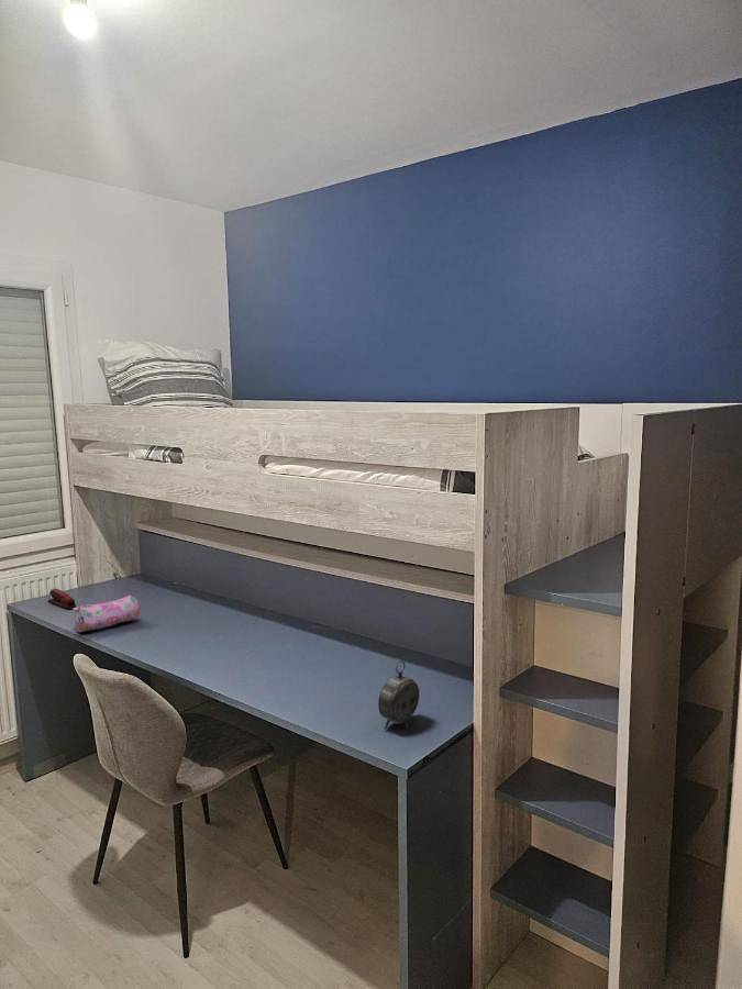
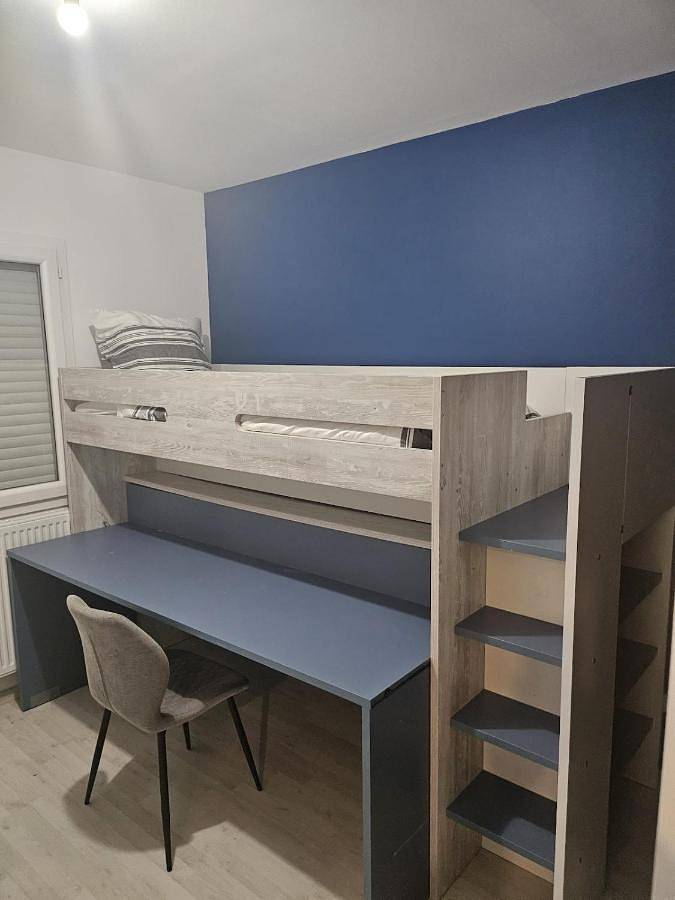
- stapler [47,588,77,610]
- alarm clock [377,659,421,731]
- pencil case [73,594,141,633]
